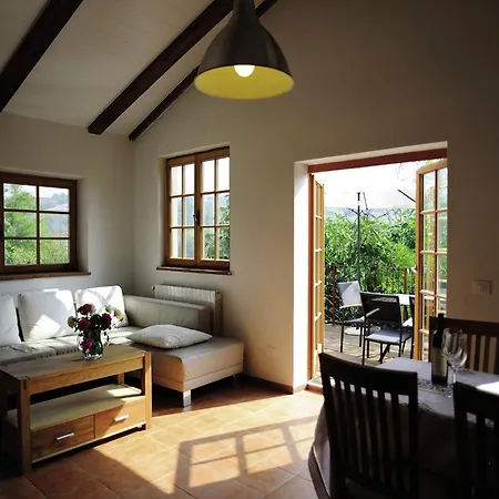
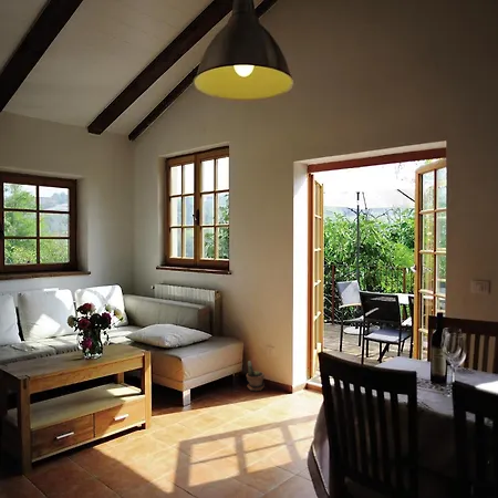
+ potted plant [246,360,266,392]
